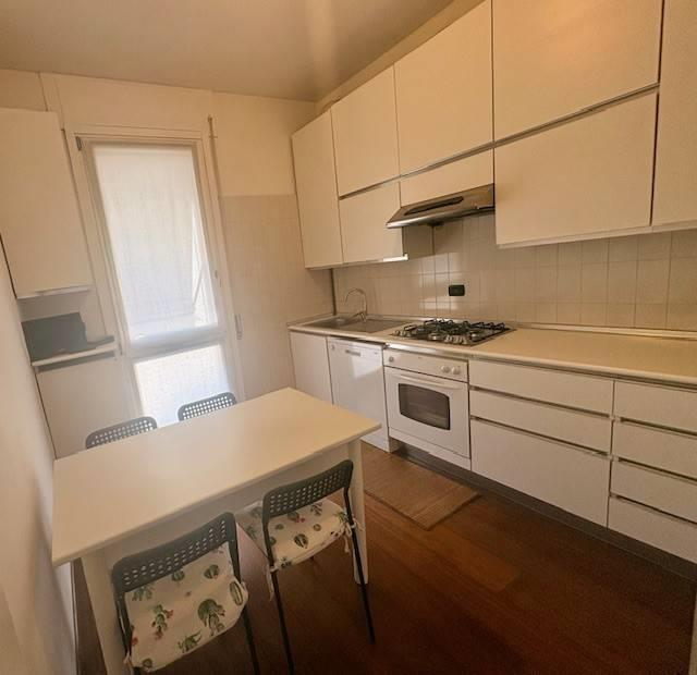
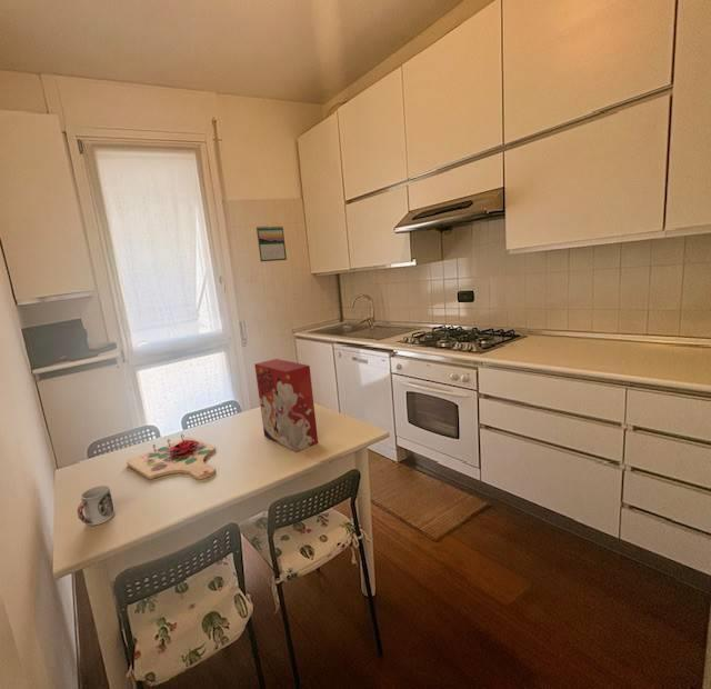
+ cutting board [126,433,217,480]
+ calendar [256,224,288,262]
+ cereal box [253,358,319,452]
+ cup [77,485,116,527]
